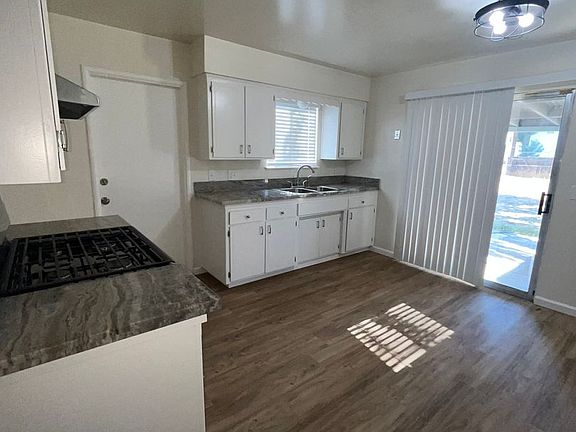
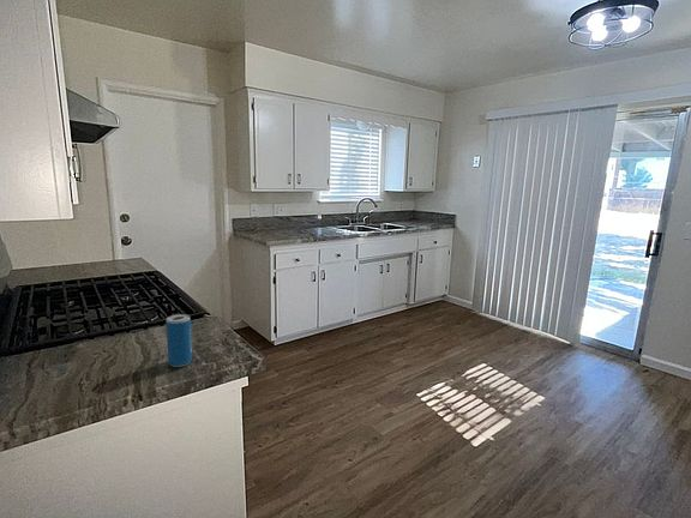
+ beverage can [164,313,193,368]
